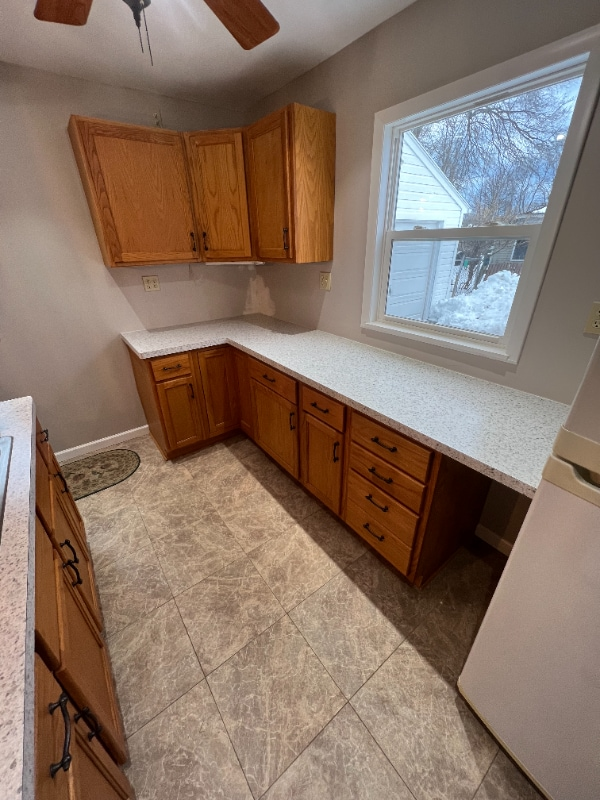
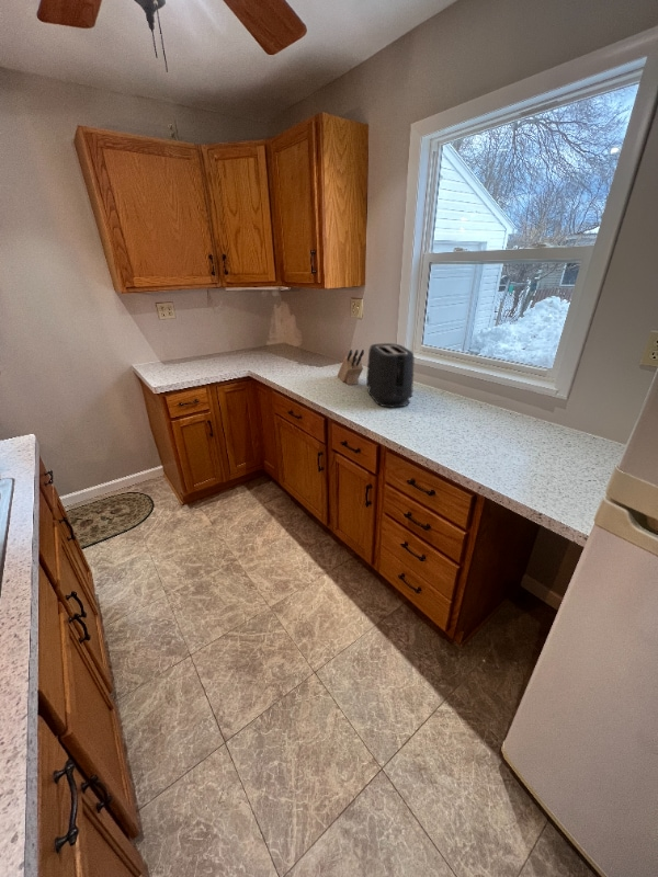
+ knife block [337,349,365,386]
+ toaster [365,342,416,409]
